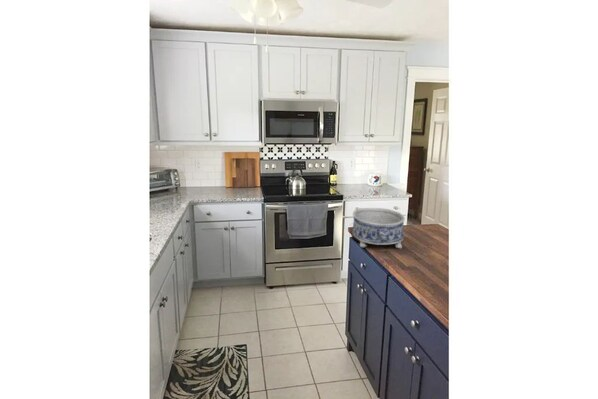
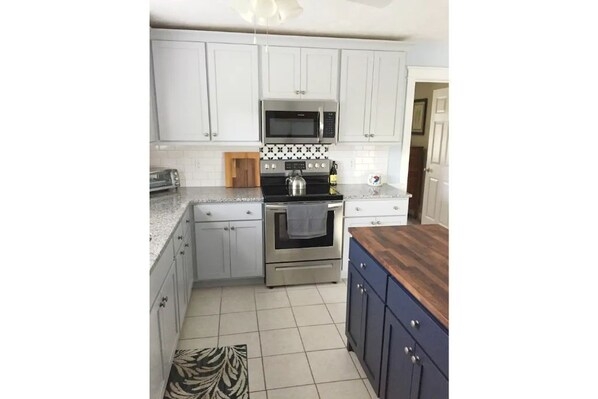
- decorative bowl [352,207,406,249]
